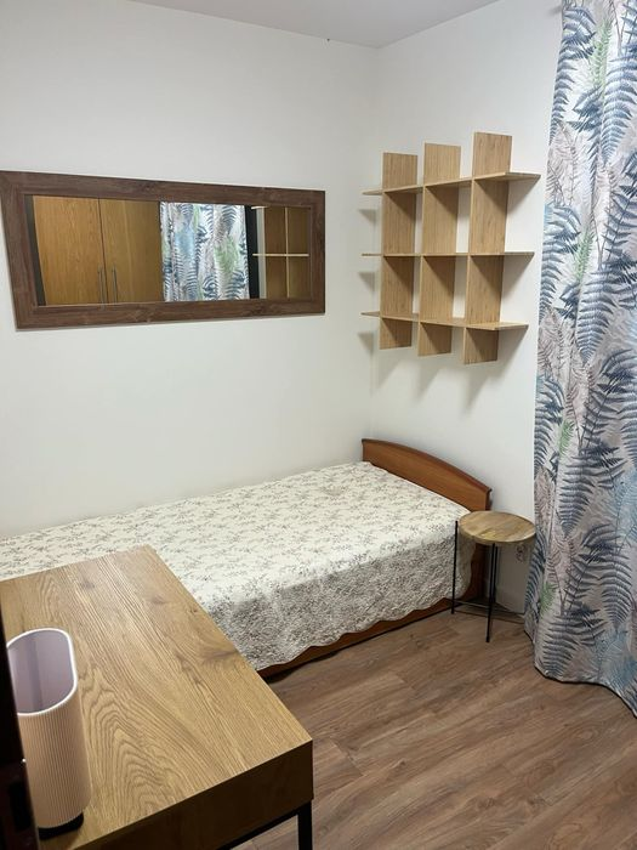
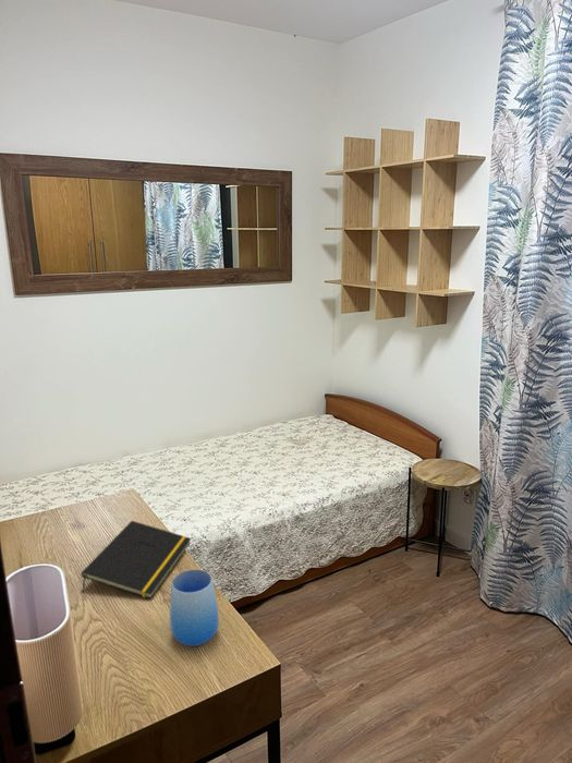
+ notepad [81,520,193,600]
+ cup [169,569,220,647]
